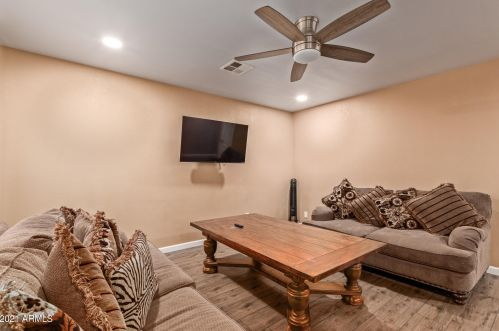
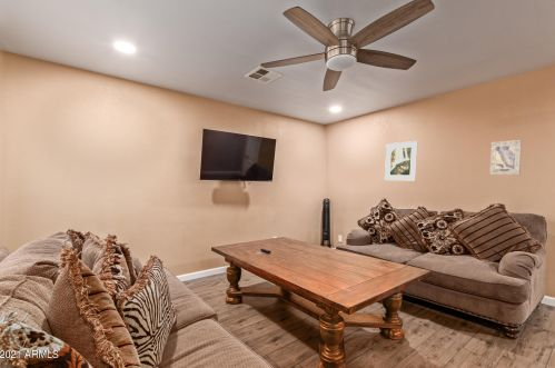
+ wall art [488,139,523,176]
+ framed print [384,140,419,181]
